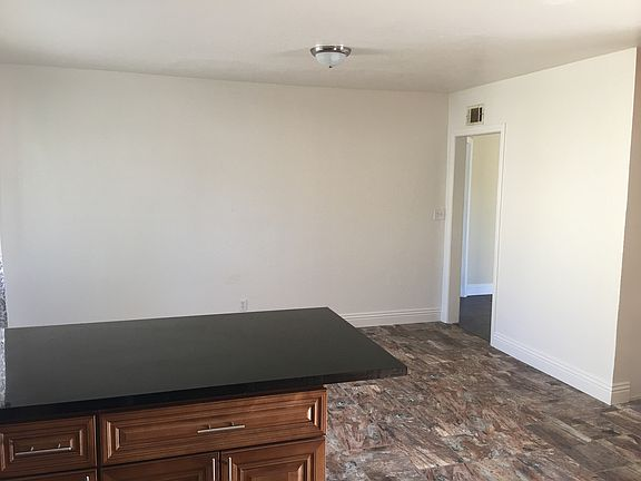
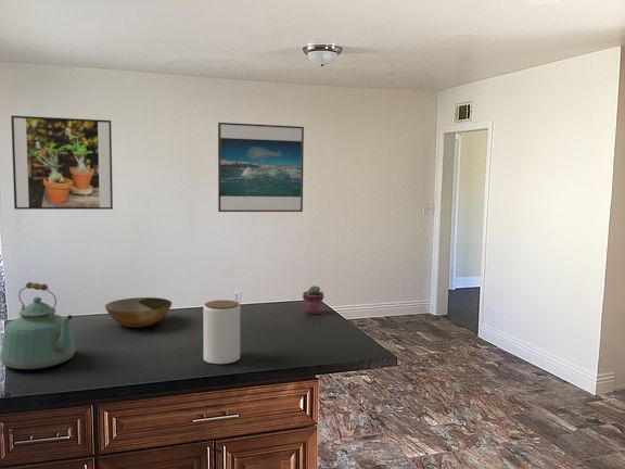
+ jar [202,300,241,365]
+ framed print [10,115,114,211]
+ kettle [0,281,77,370]
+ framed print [217,122,305,213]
+ bowl [104,296,174,329]
+ potted succulent [302,284,324,315]
